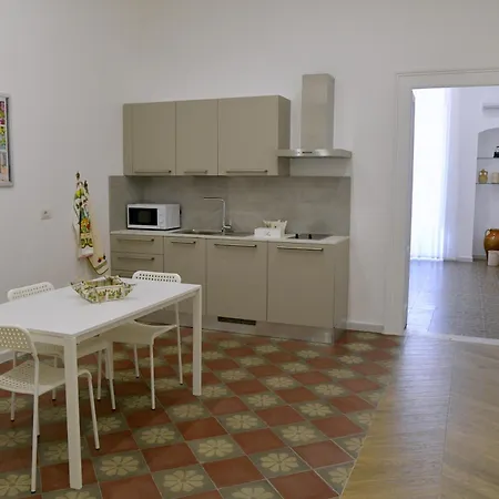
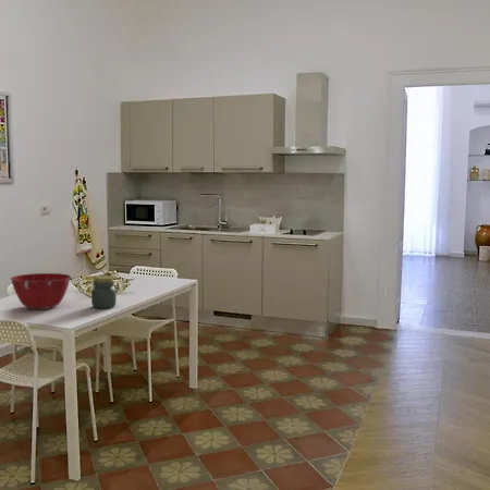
+ jar [90,274,118,309]
+ mixing bowl [10,272,72,310]
